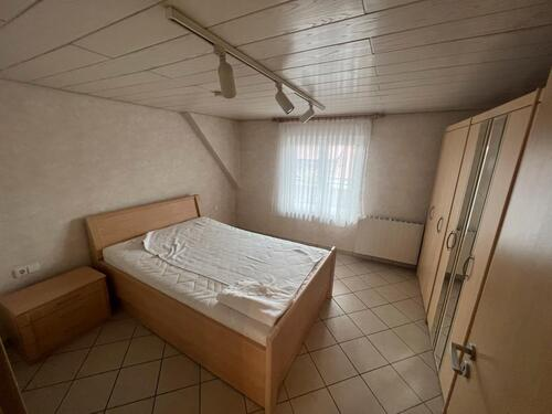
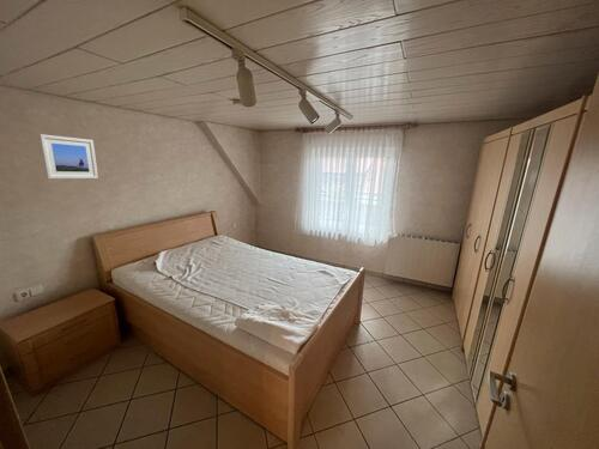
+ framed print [38,133,99,180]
